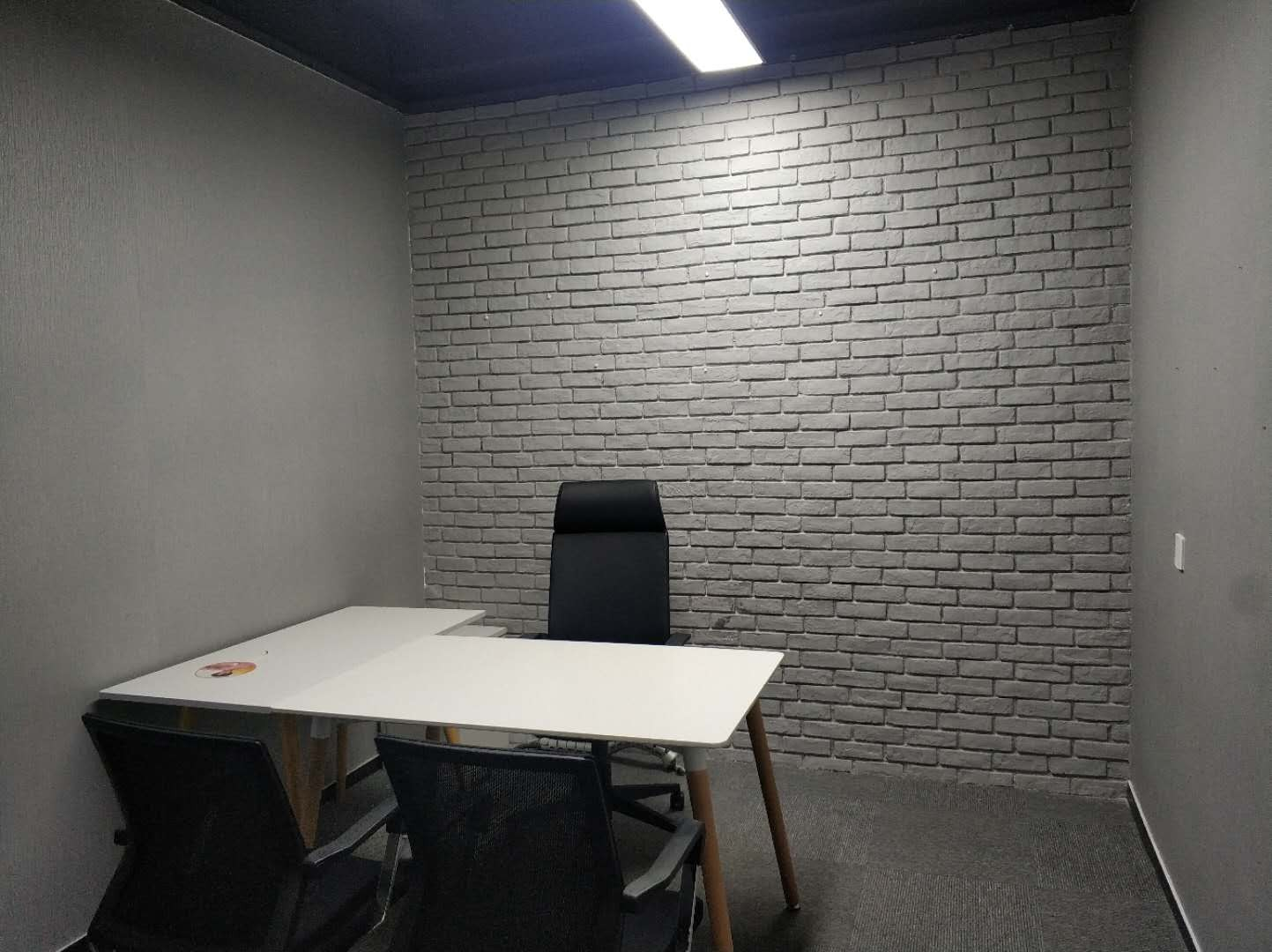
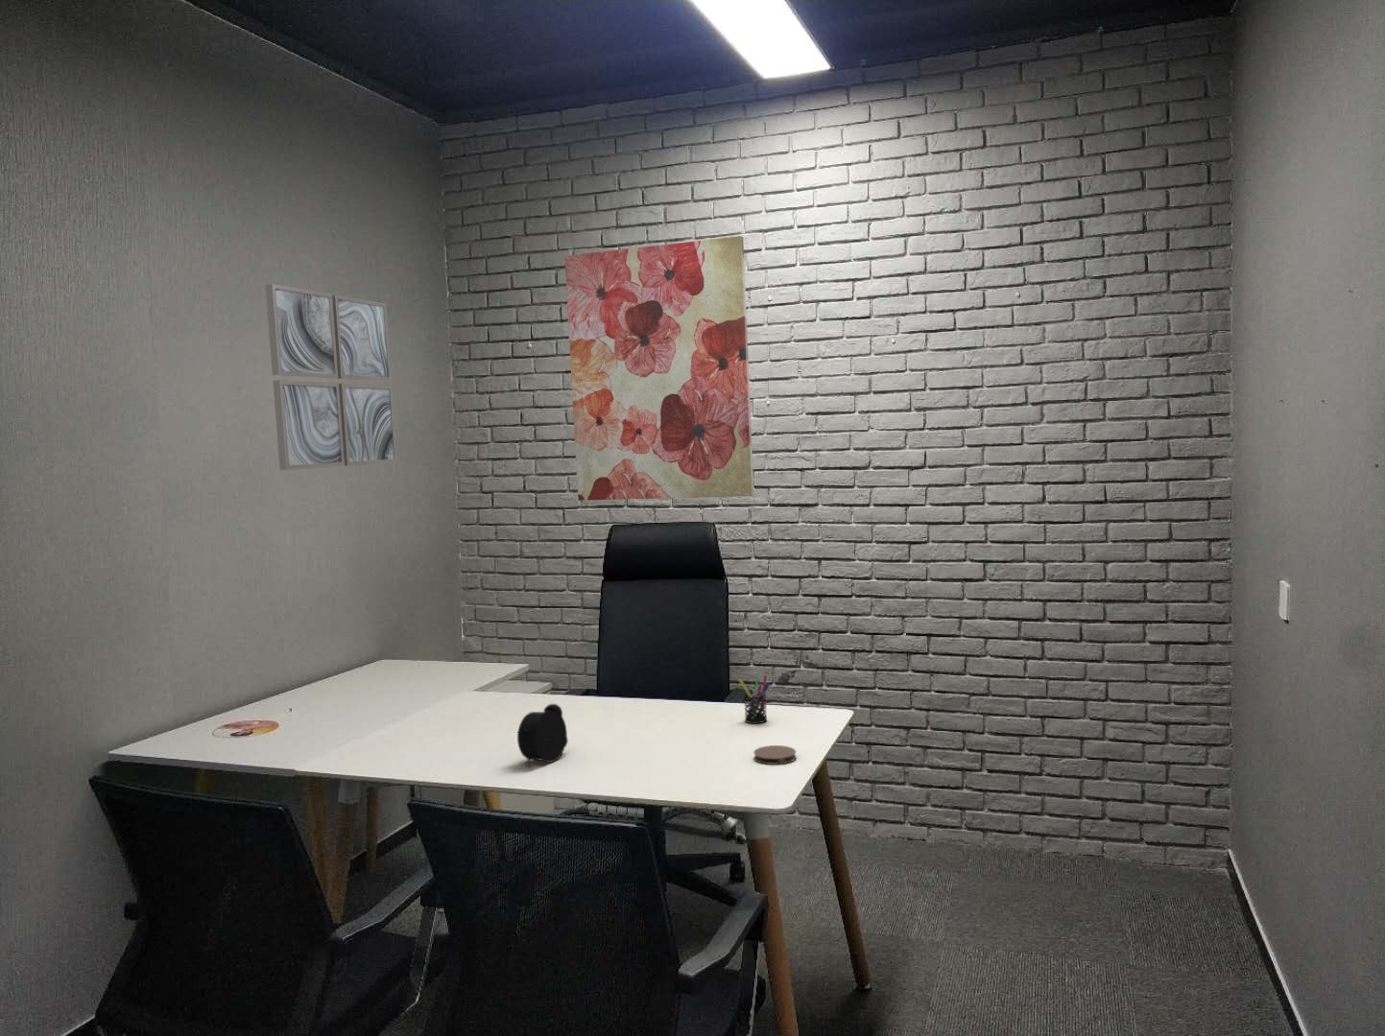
+ alarm clock [516,703,569,765]
+ wall art [563,235,756,502]
+ wall art [265,283,399,471]
+ pen holder [738,675,771,725]
+ coaster [752,744,797,765]
